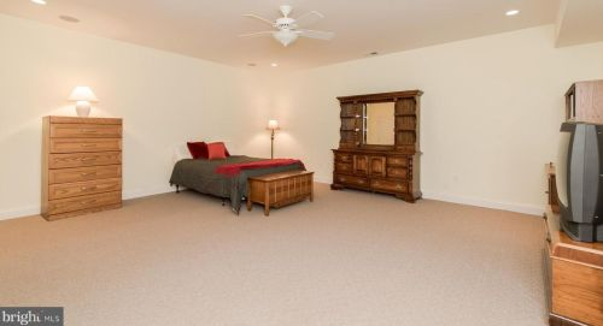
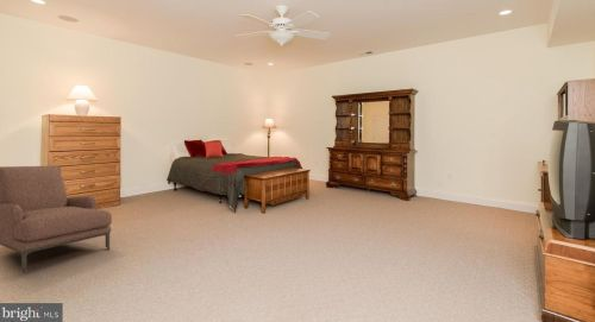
+ armchair [0,165,113,274]
